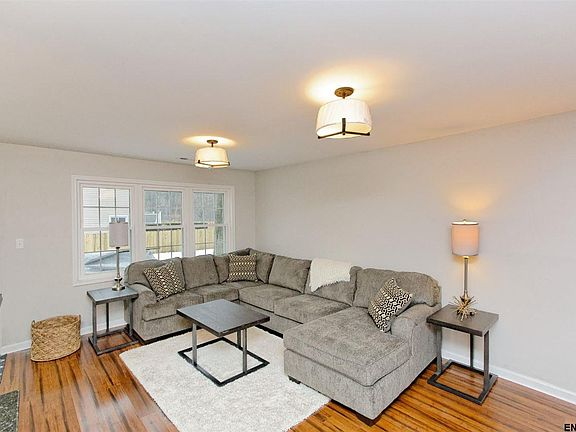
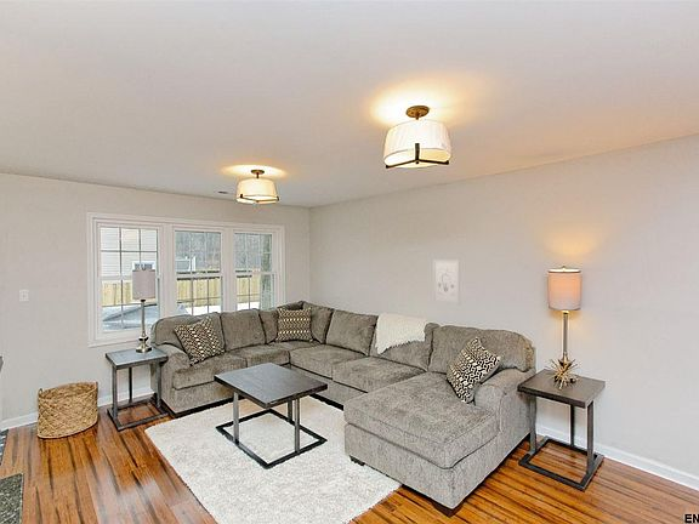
+ wall art [432,258,461,306]
